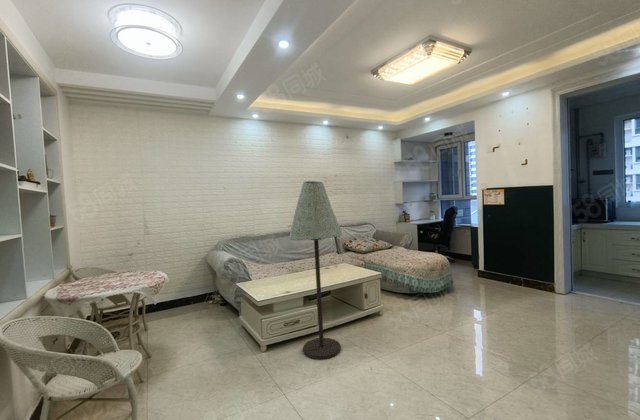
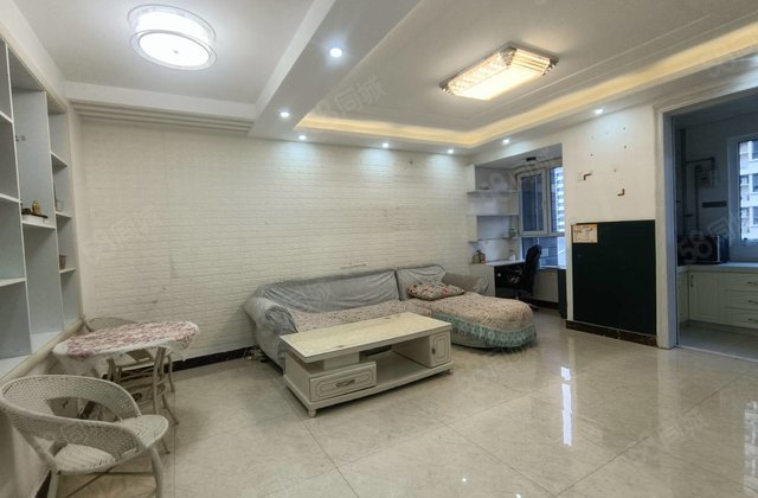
- floor lamp [288,180,344,360]
